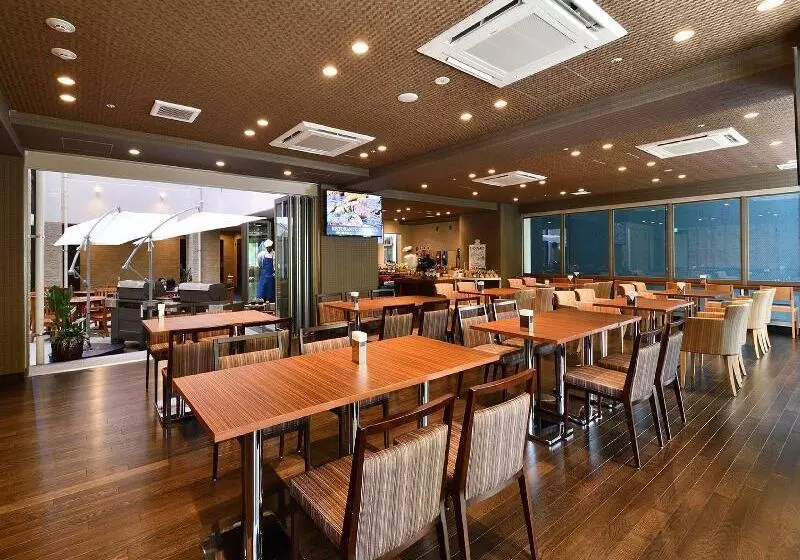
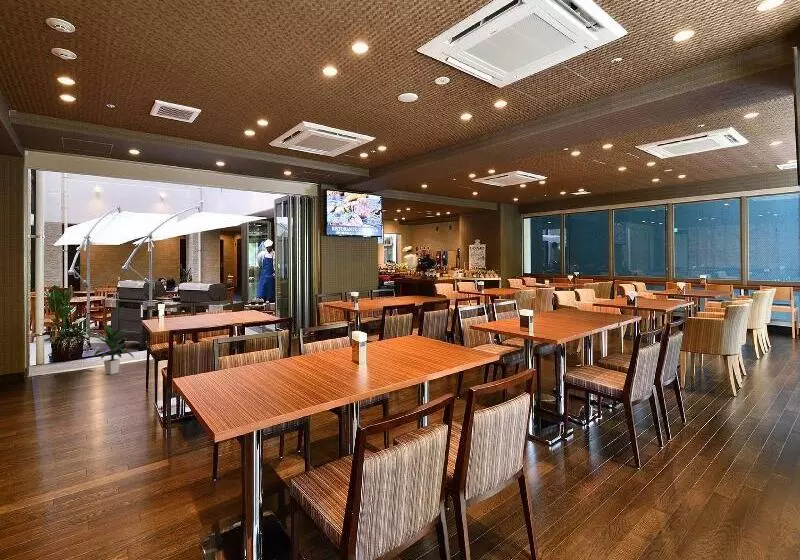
+ indoor plant [90,323,135,375]
